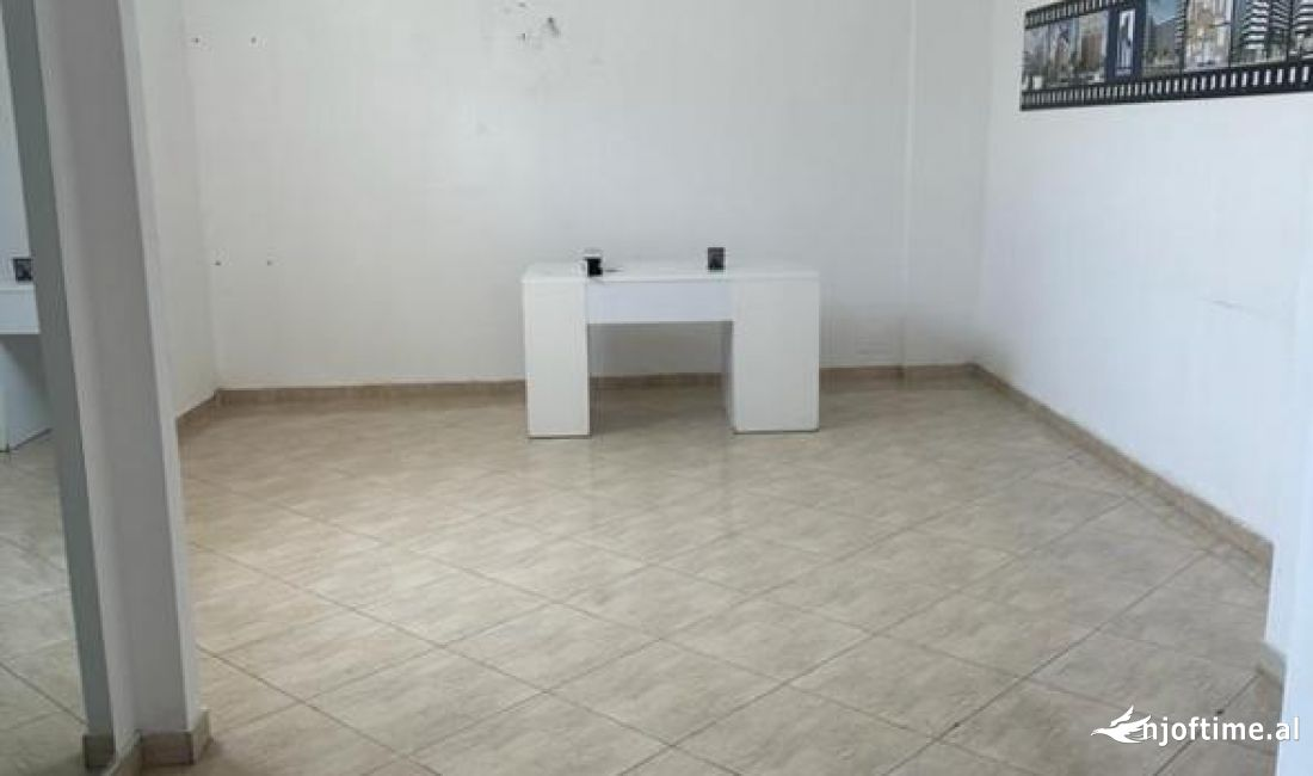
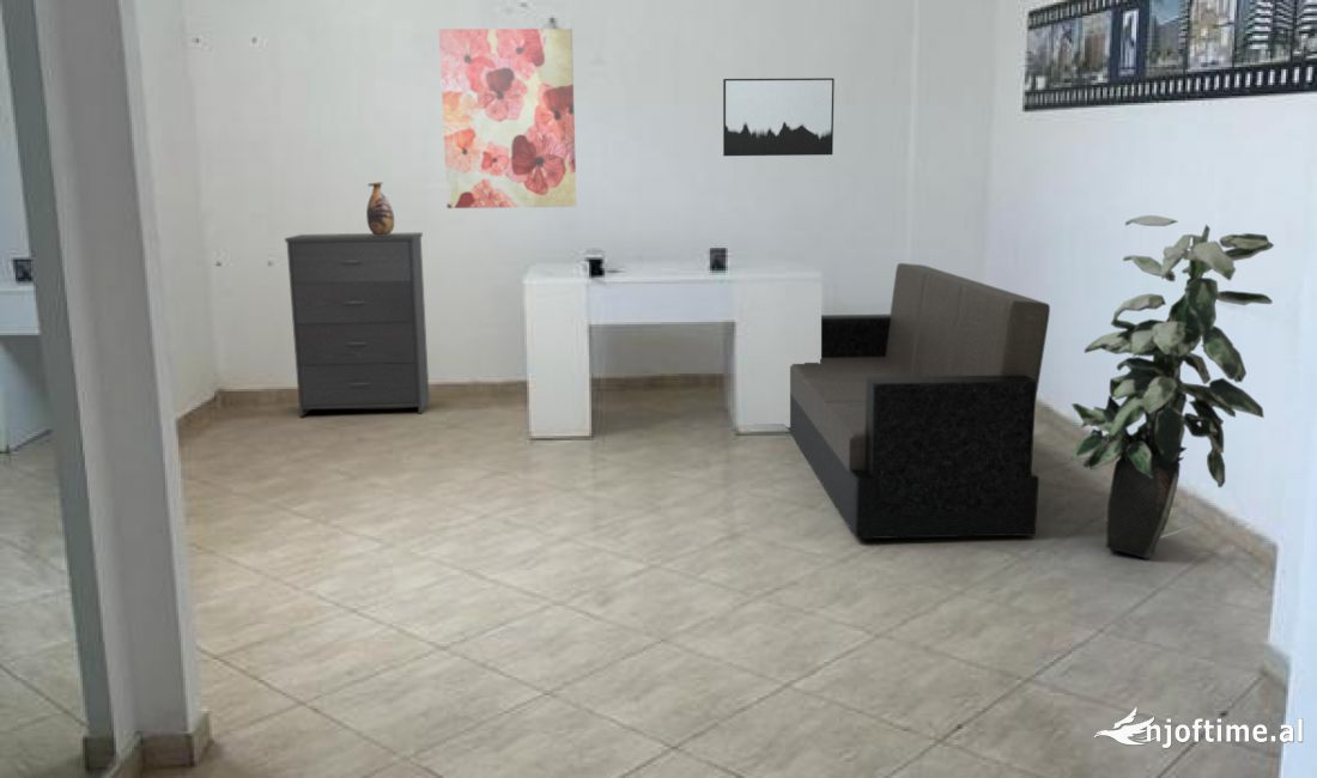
+ sofa [785,262,1051,540]
+ dresser [284,231,431,418]
+ vase [365,181,395,235]
+ wall art [438,28,577,209]
+ indoor plant [1070,214,1275,560]
+ wall art [722,77,836,157]
